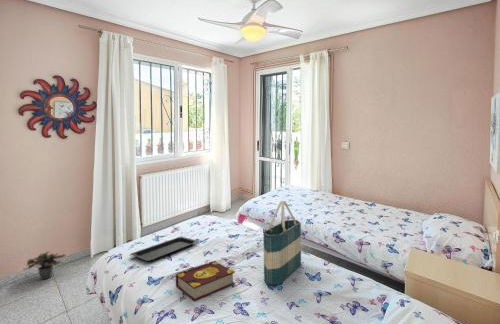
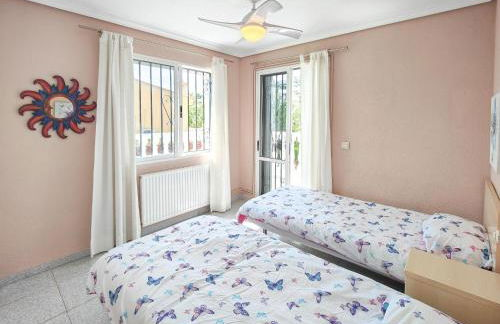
- potted plant [24,250,66,281]
- tote bag [262,200,302,287]
- serving tray [129,236,199,262]
- book [175,260,236,302]
